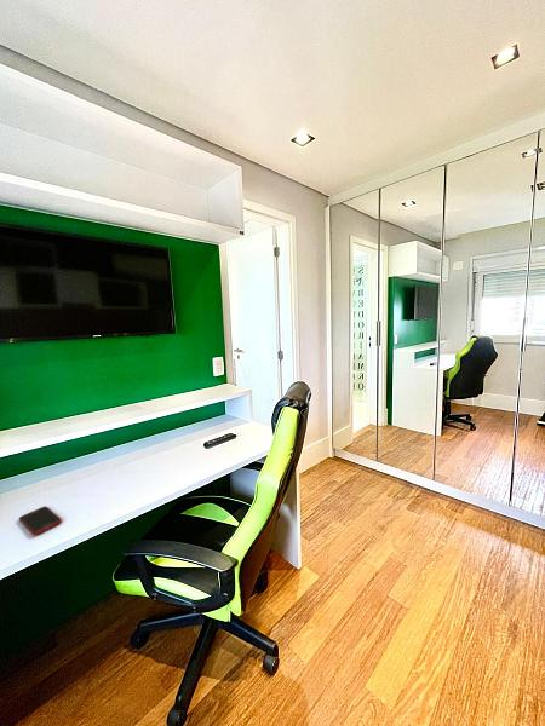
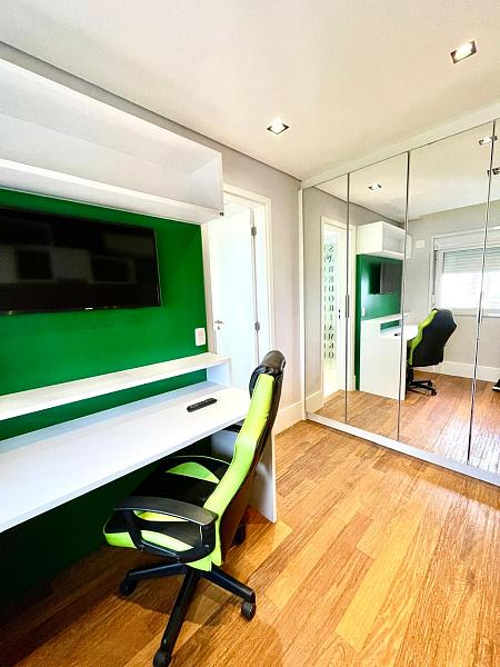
- cell phone [18,505,63,536]
